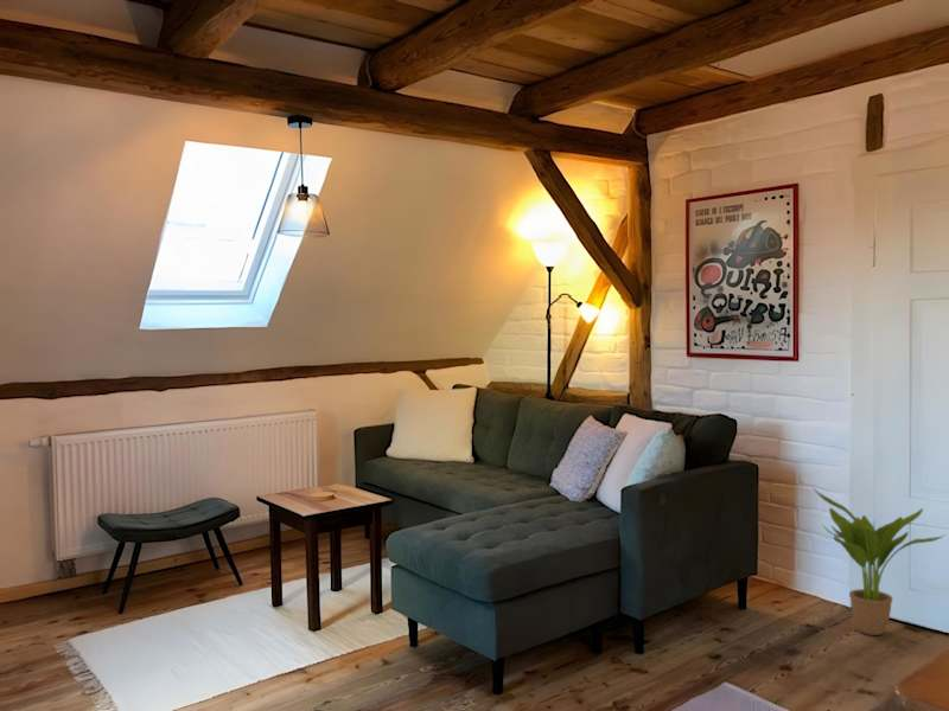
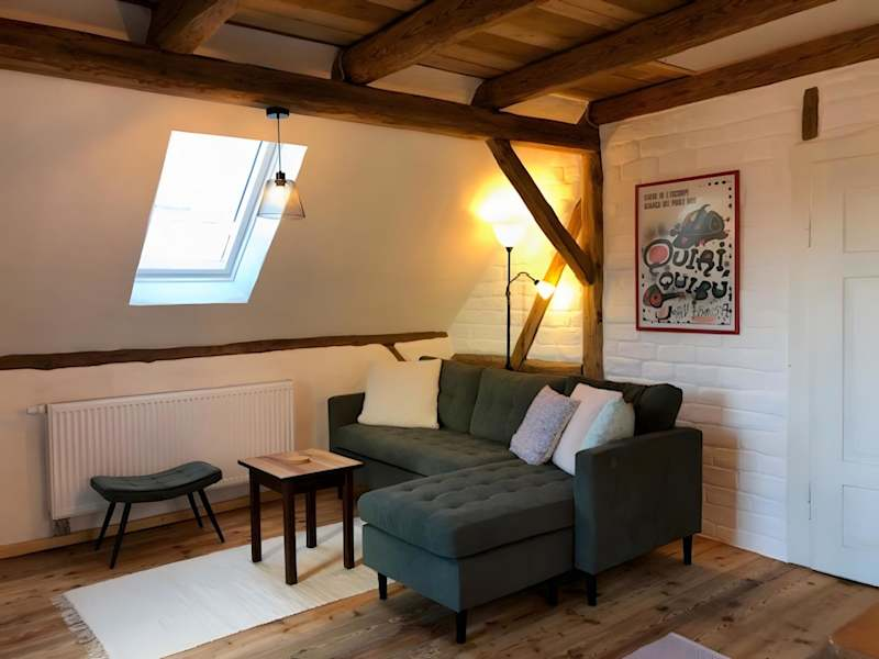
- potted plant [811,486,947,636]
